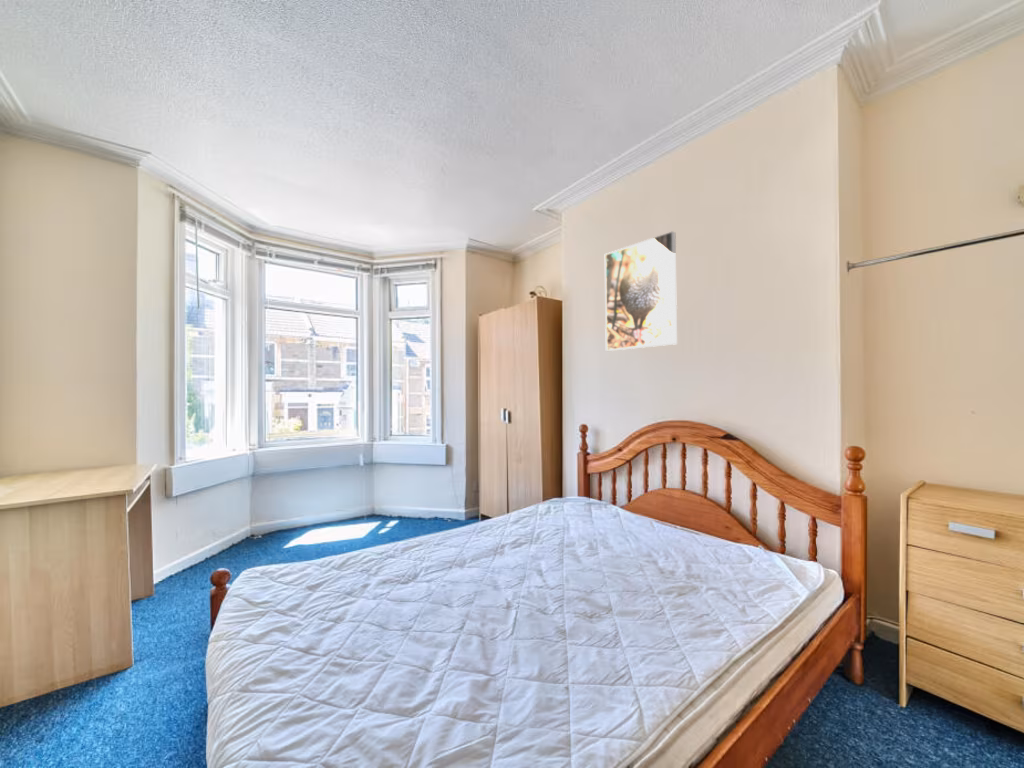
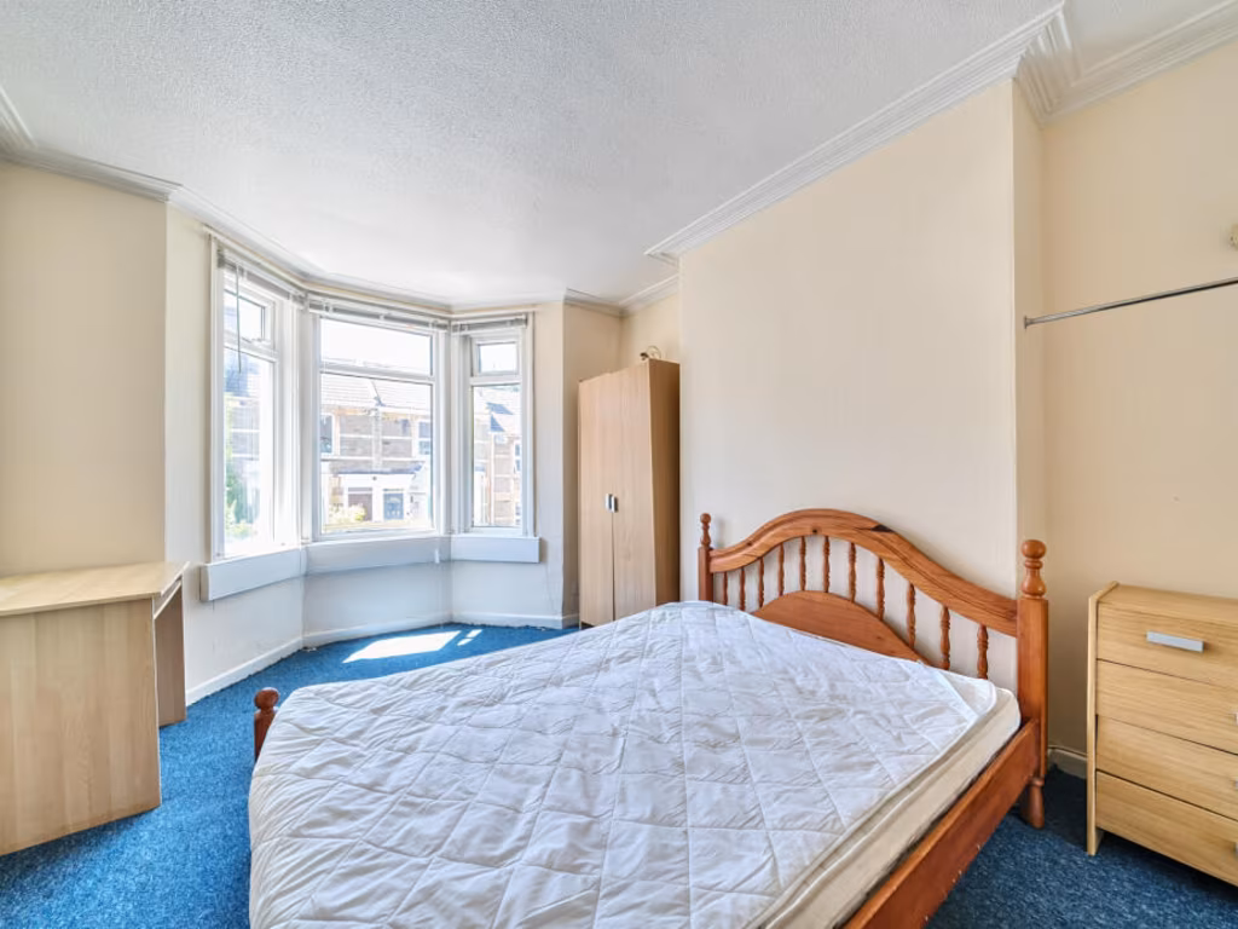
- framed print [604,230,678,352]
